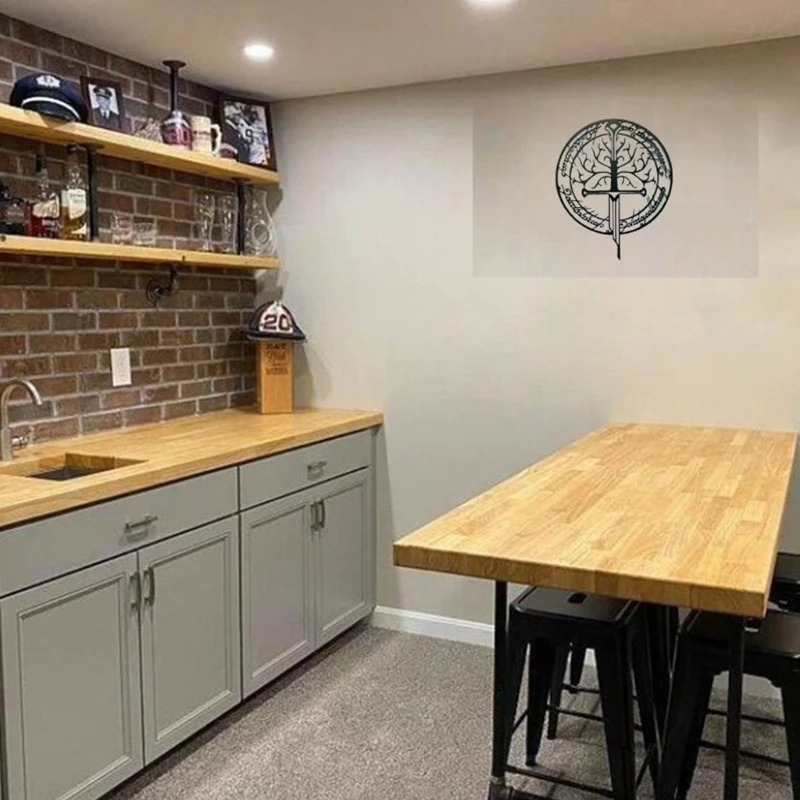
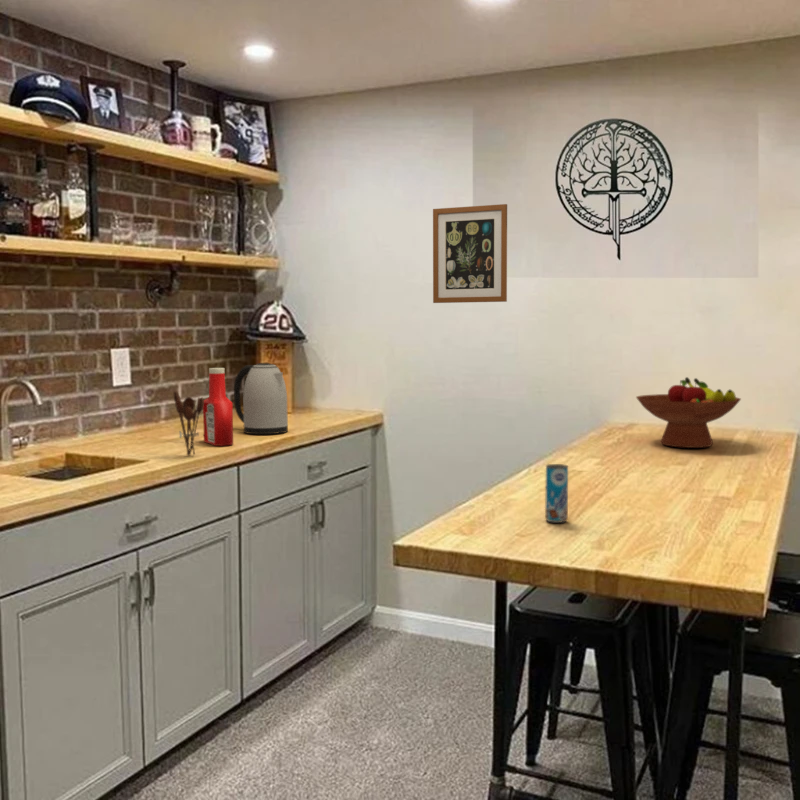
+ wall art [432,203,508,304]
+ kettle [233,362,289,435]
+ utensil holder [173,390,204,456]
+ soap bottle [202,367,234,447]
+ beverage can [544,463,569,524]
+ fruit bowl [635,376,742,449]
